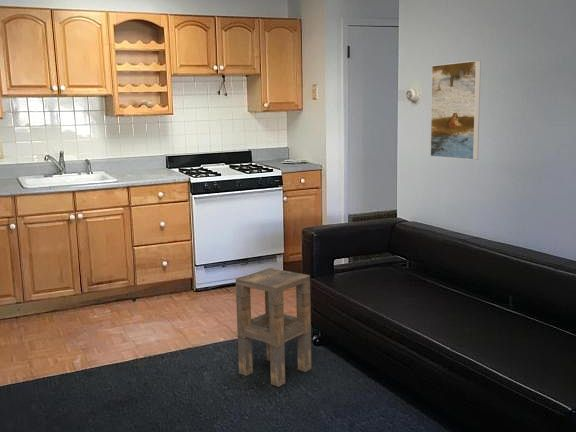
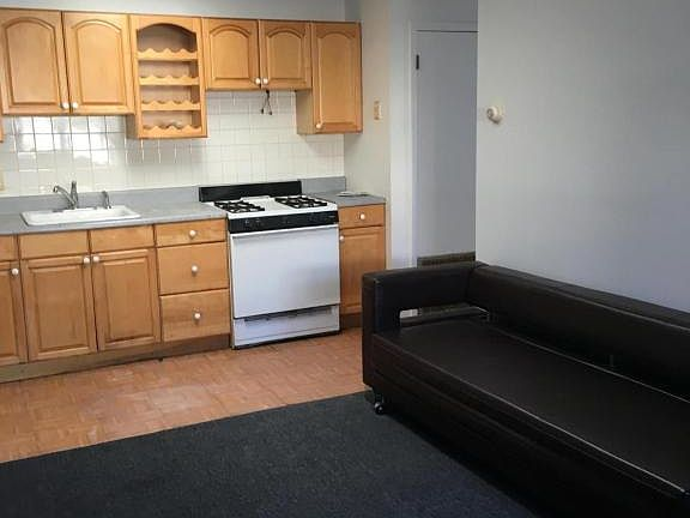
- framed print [429,60,482,161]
- side table [235,267,312,388]
